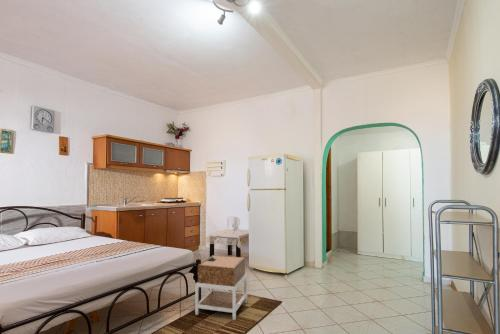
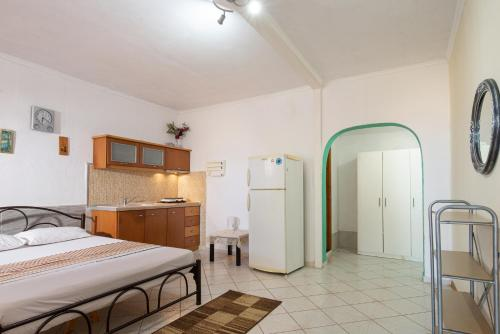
- nightstand [194,254,248,321]
